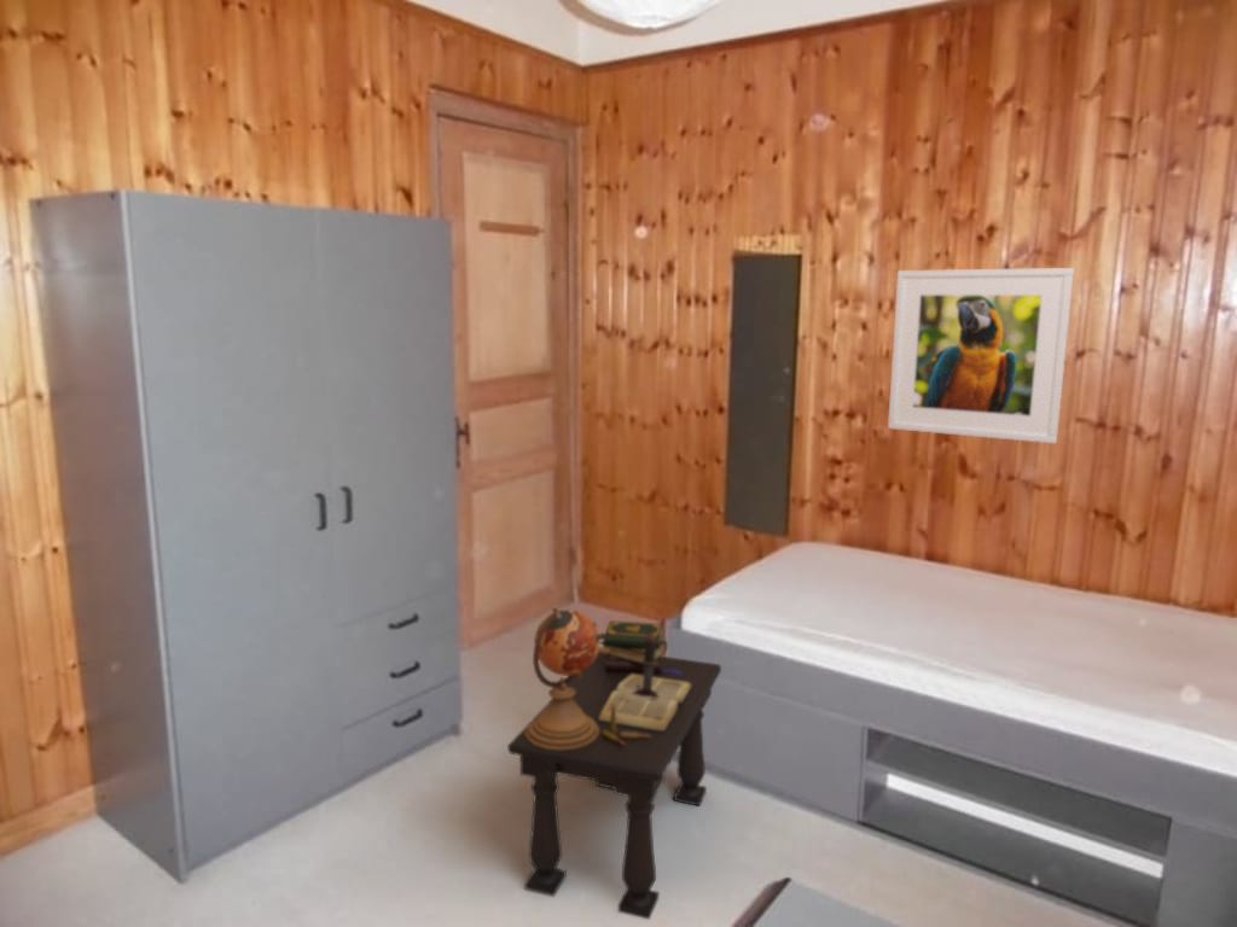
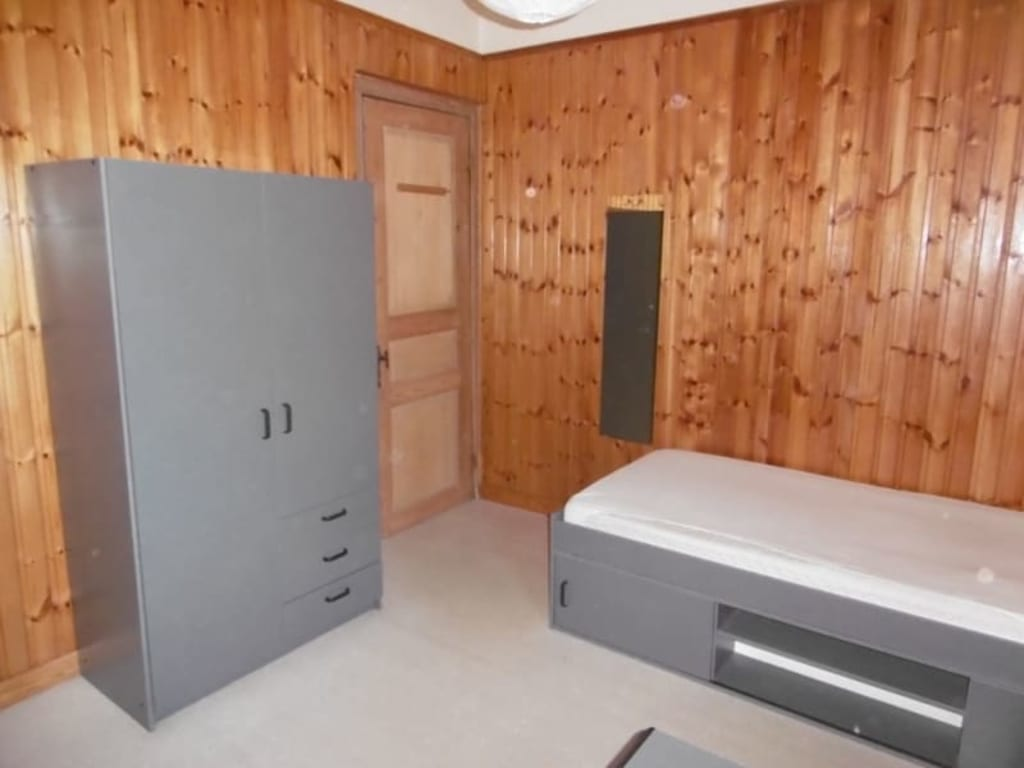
- side table [506,604,722,921]
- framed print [887,267,1075,444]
